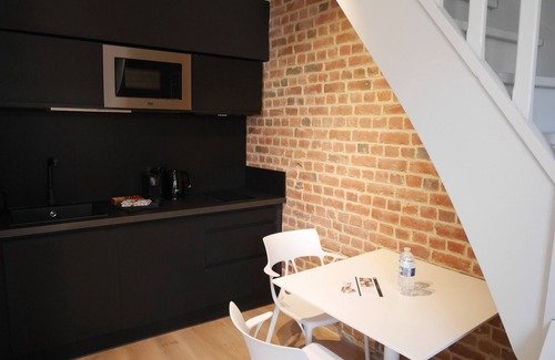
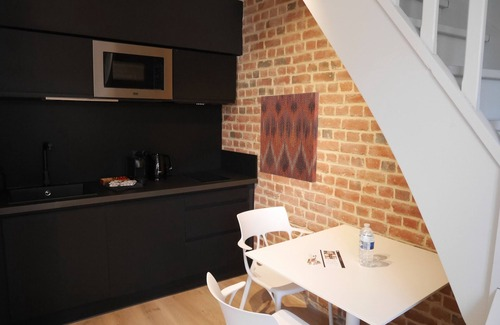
+ wall art [259,91,320,184]
